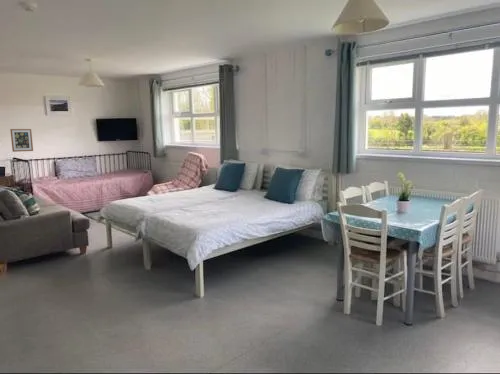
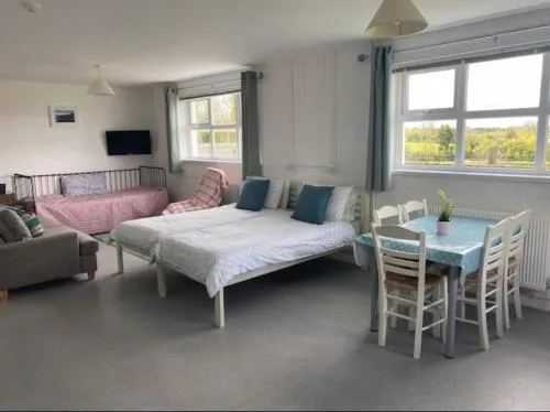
- wall art [9,128,34,153]
